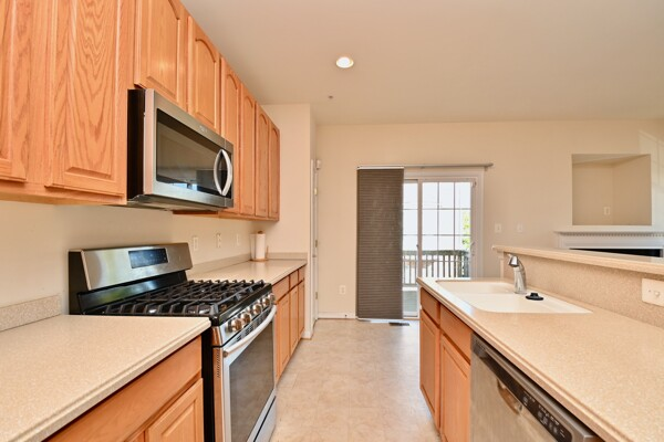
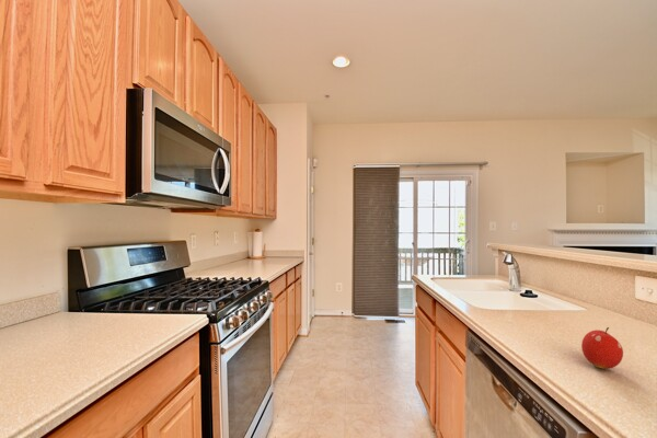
+ fruit [580,326,624,370]
